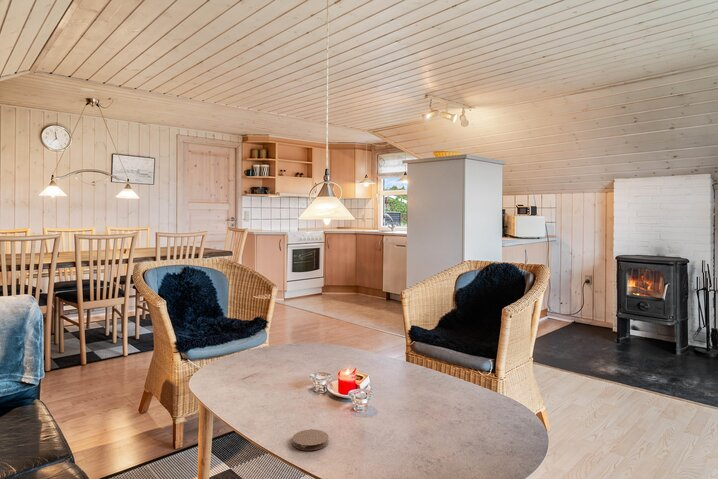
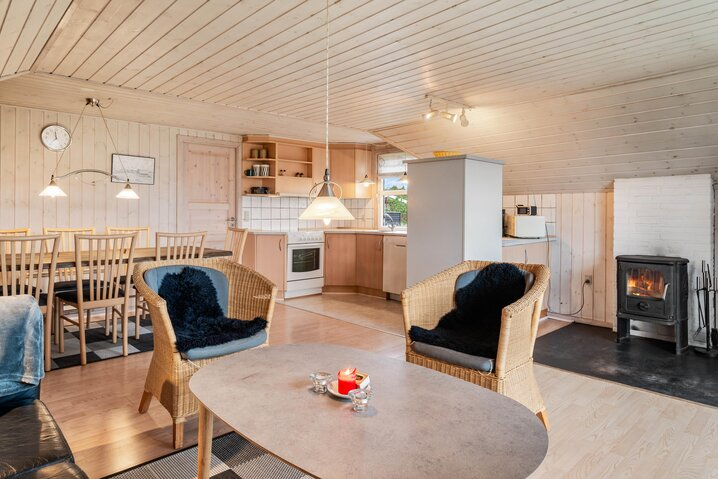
- coaster [291,428,329,451]
